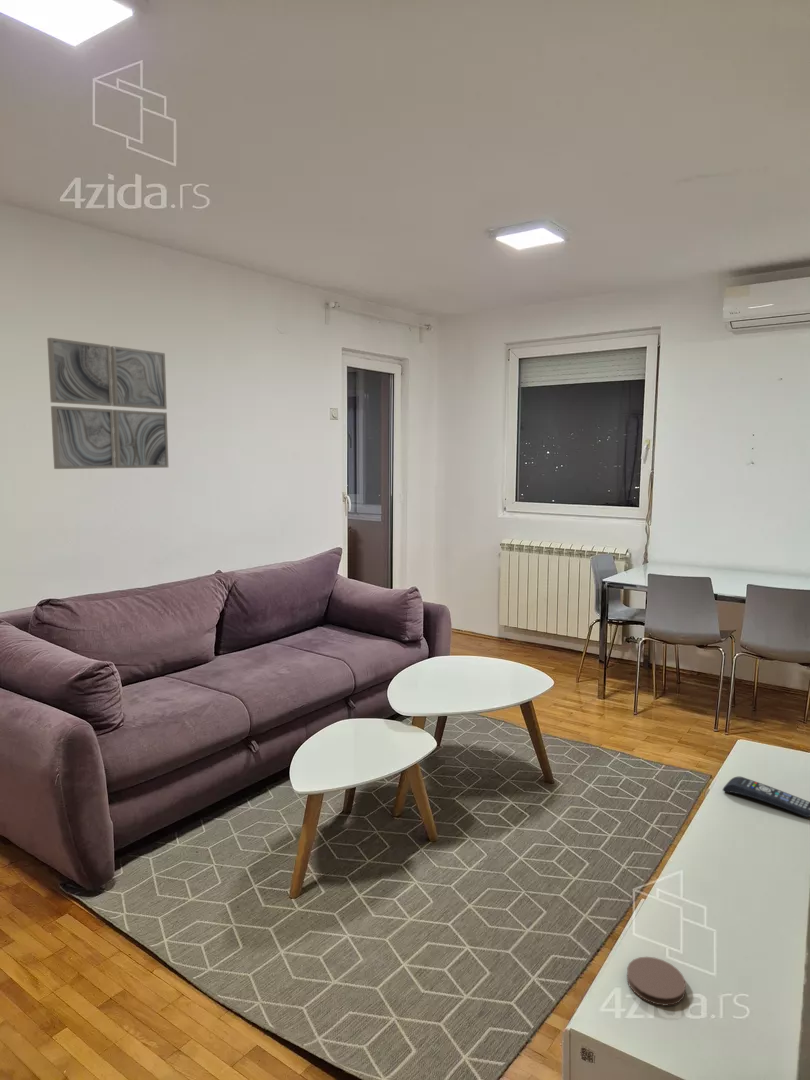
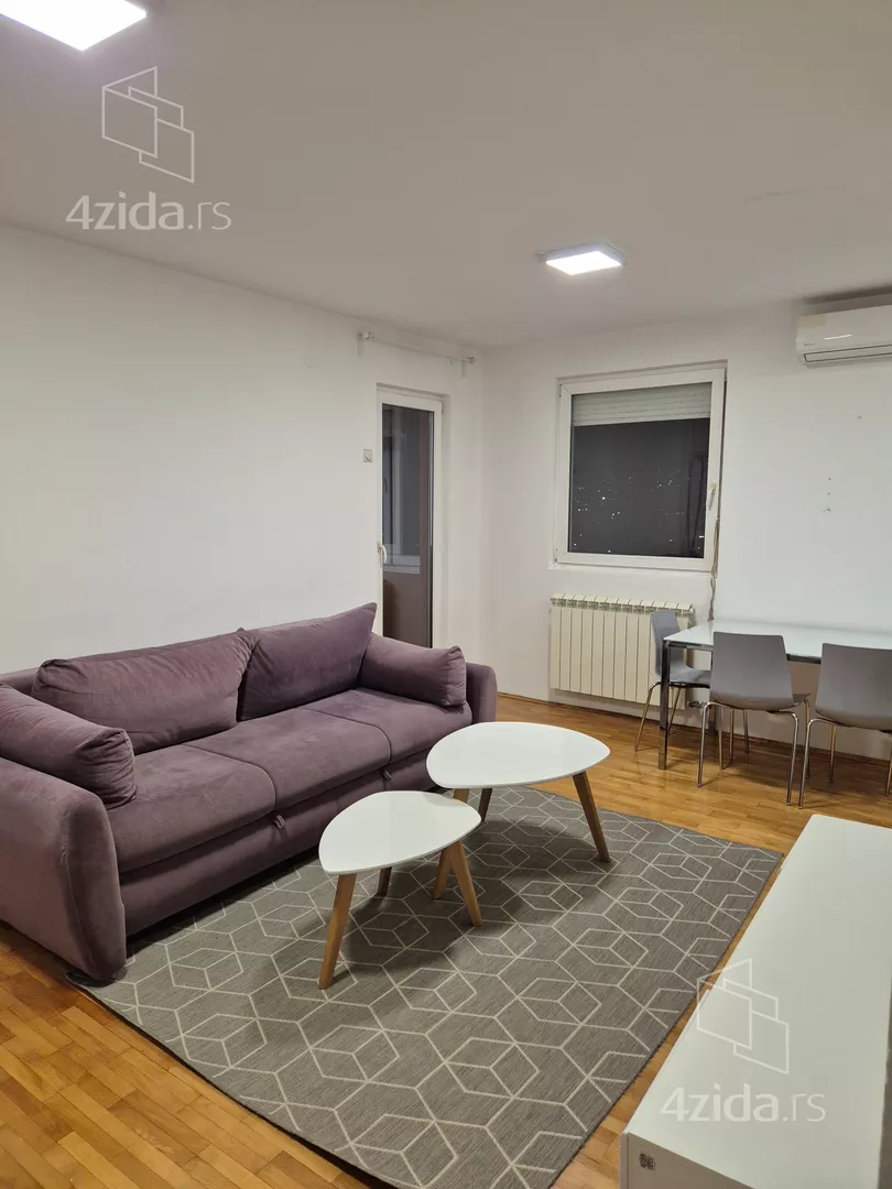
- wall art [46,337,169,470]
- remote control [722,776,810,818]
- coaster [626,956,687,1007]
